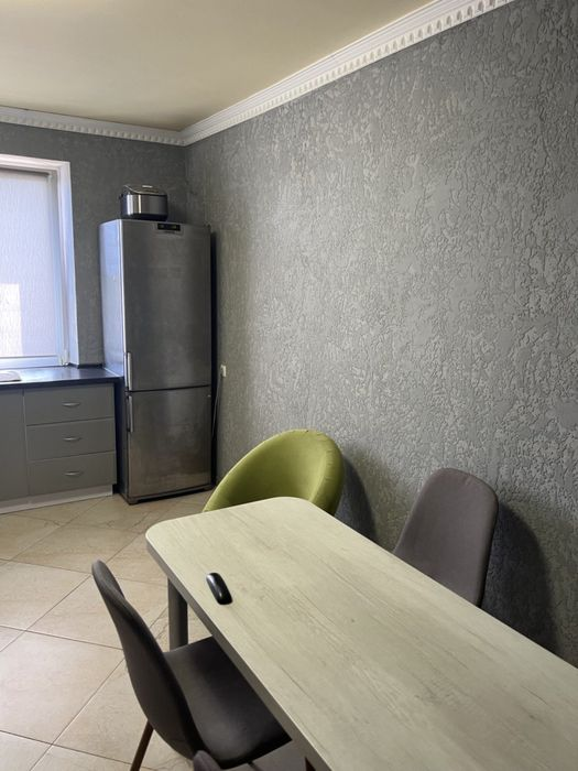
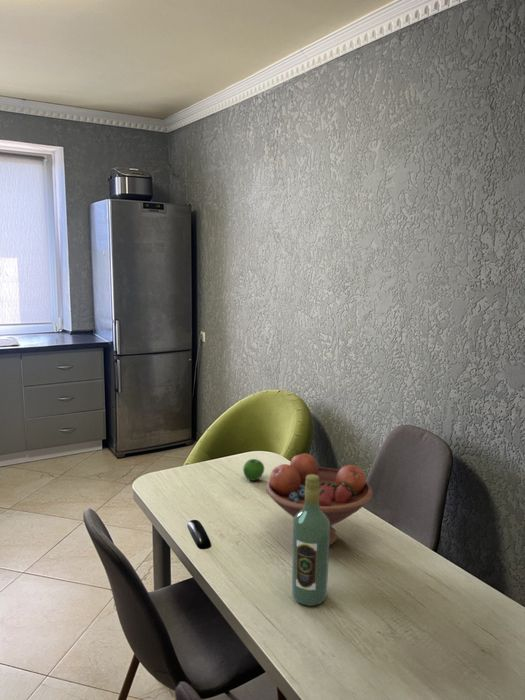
+ fruit bowl [265,452,374,546]
+ wine bottle [291,474,330,607]
+ apple [242,458,265,482]
